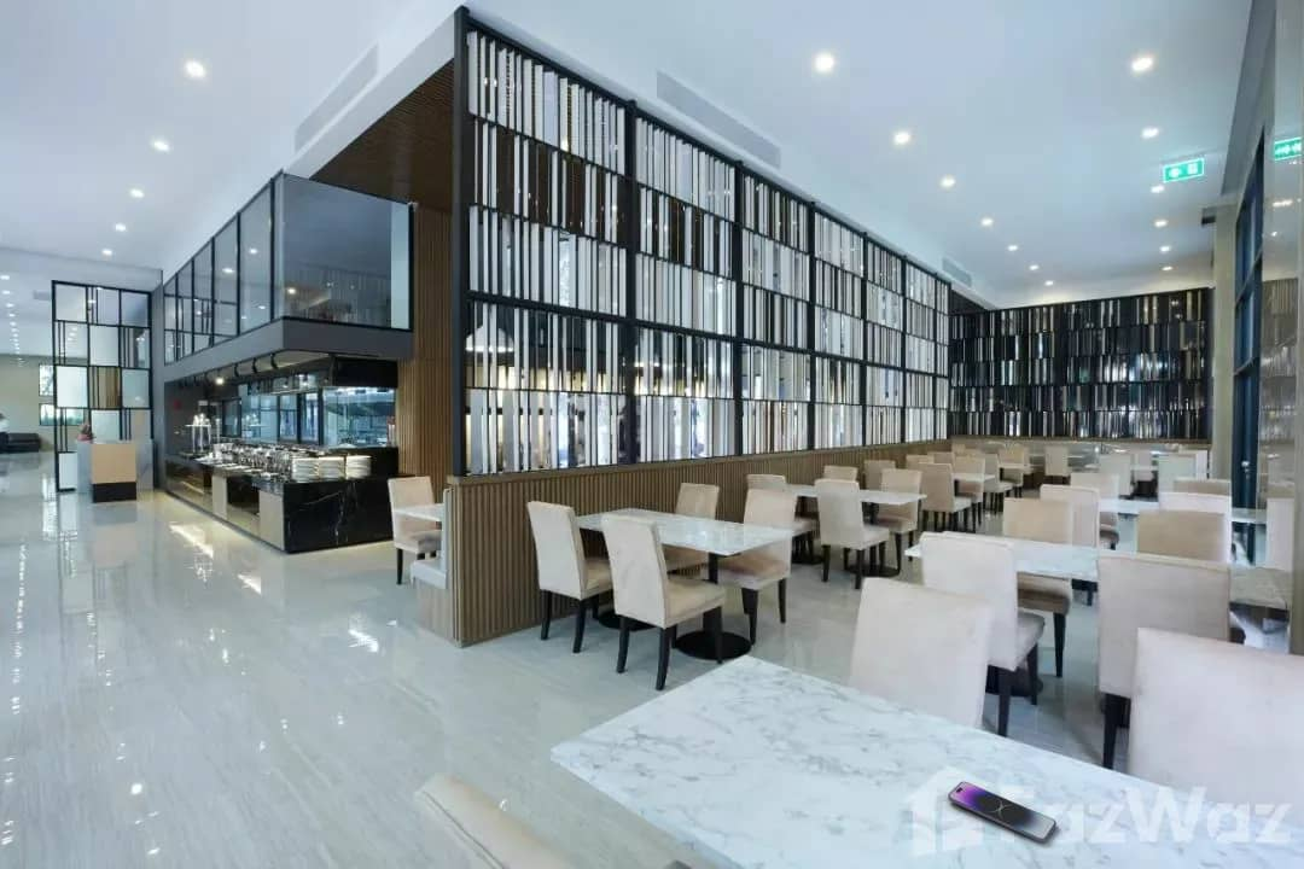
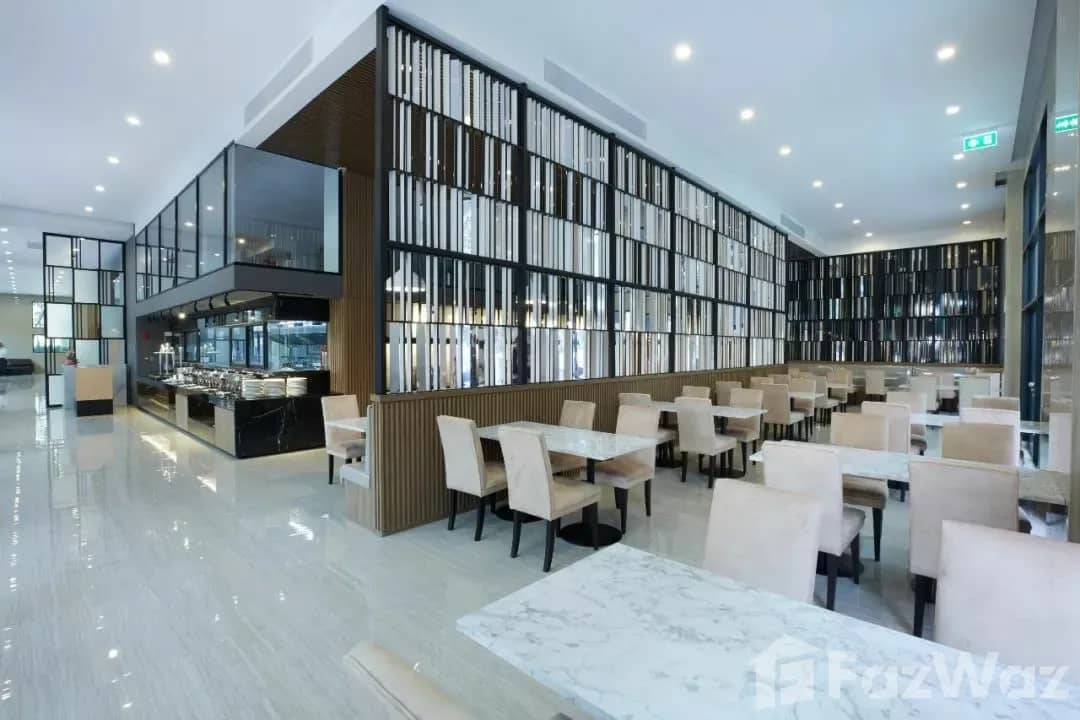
- smartphone [947,781,1058,844]
